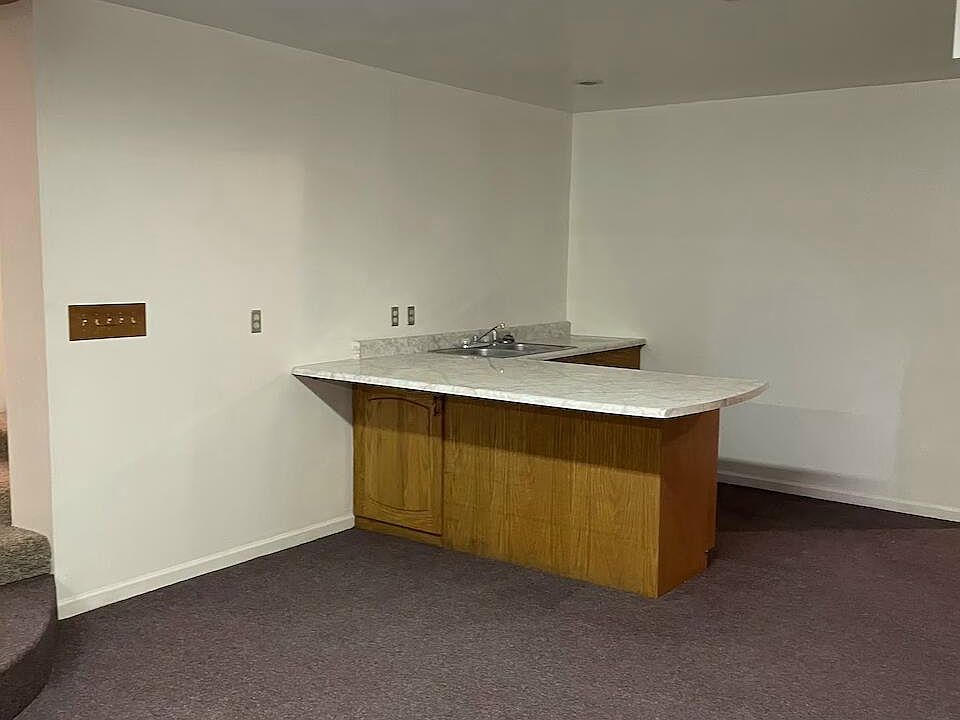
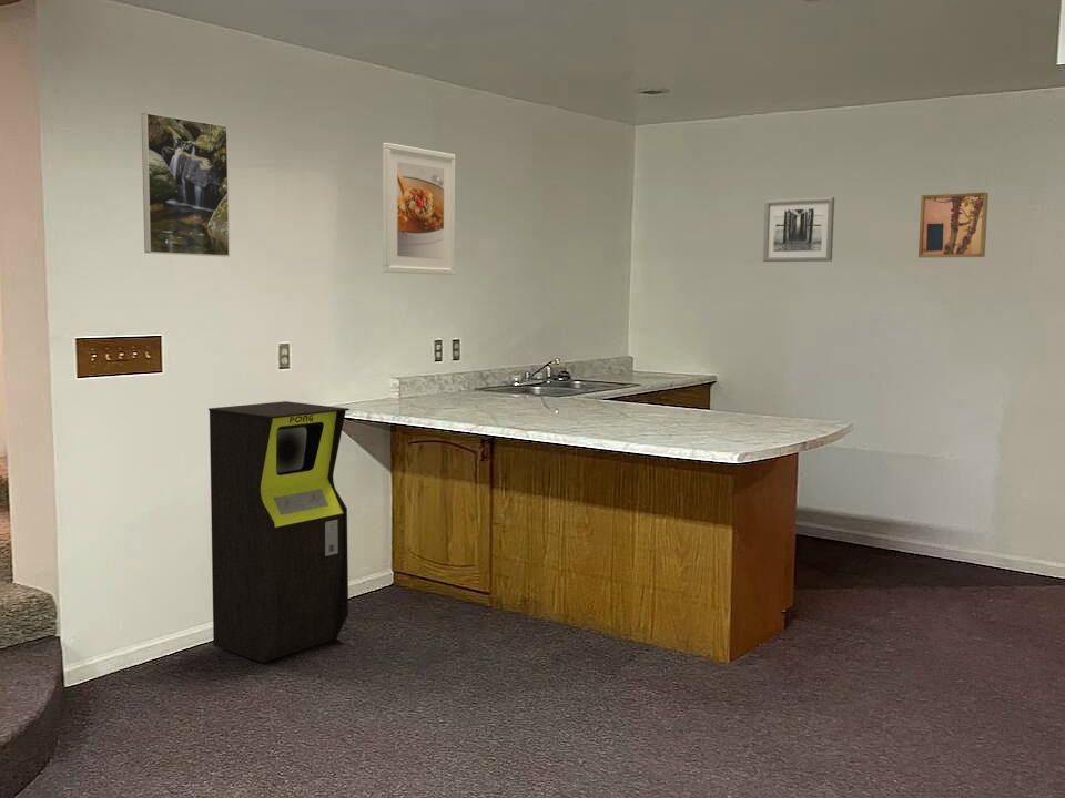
+ wall art [917,192,990,258]
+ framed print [382,142,456,276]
+ wall art [762,196,835,263]
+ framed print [141,112,231,258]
+ storage cabinet [207,400,351,664]
